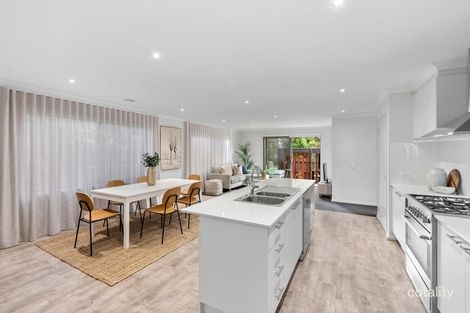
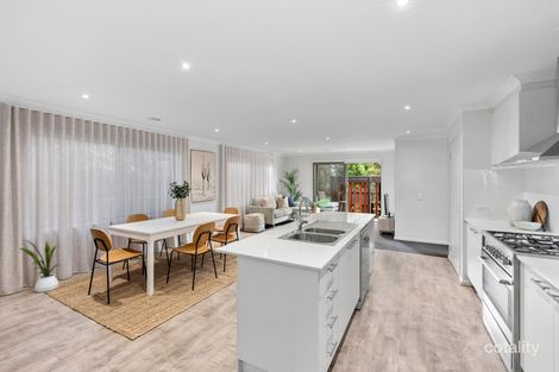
+ house plant [19,239,61,294]
